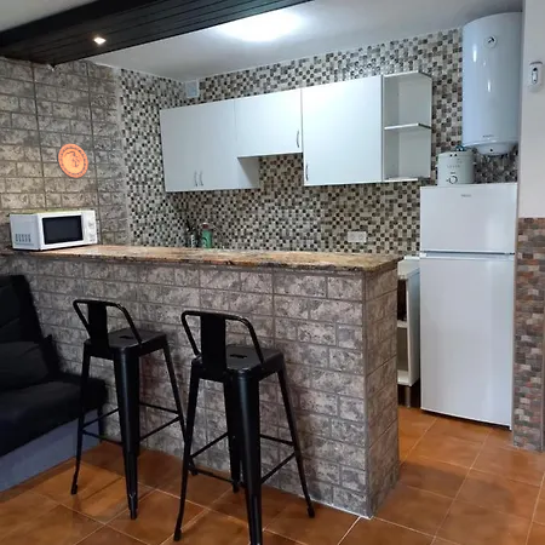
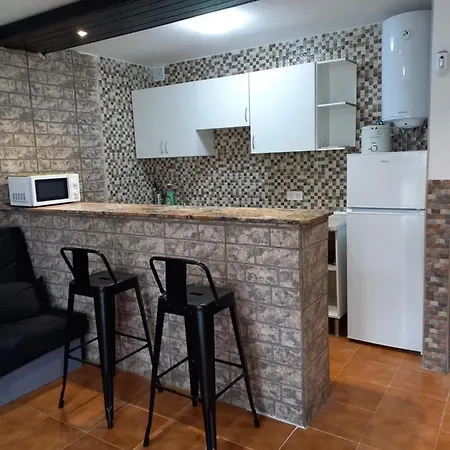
- decorative plate [56,142,90,179]
